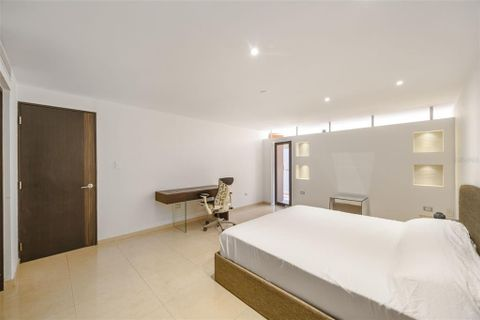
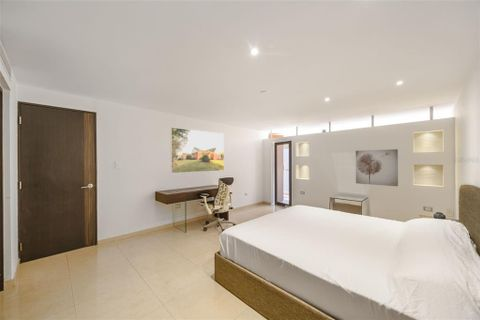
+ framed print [170,126,225,174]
+ wall art [355,148,399,187]
